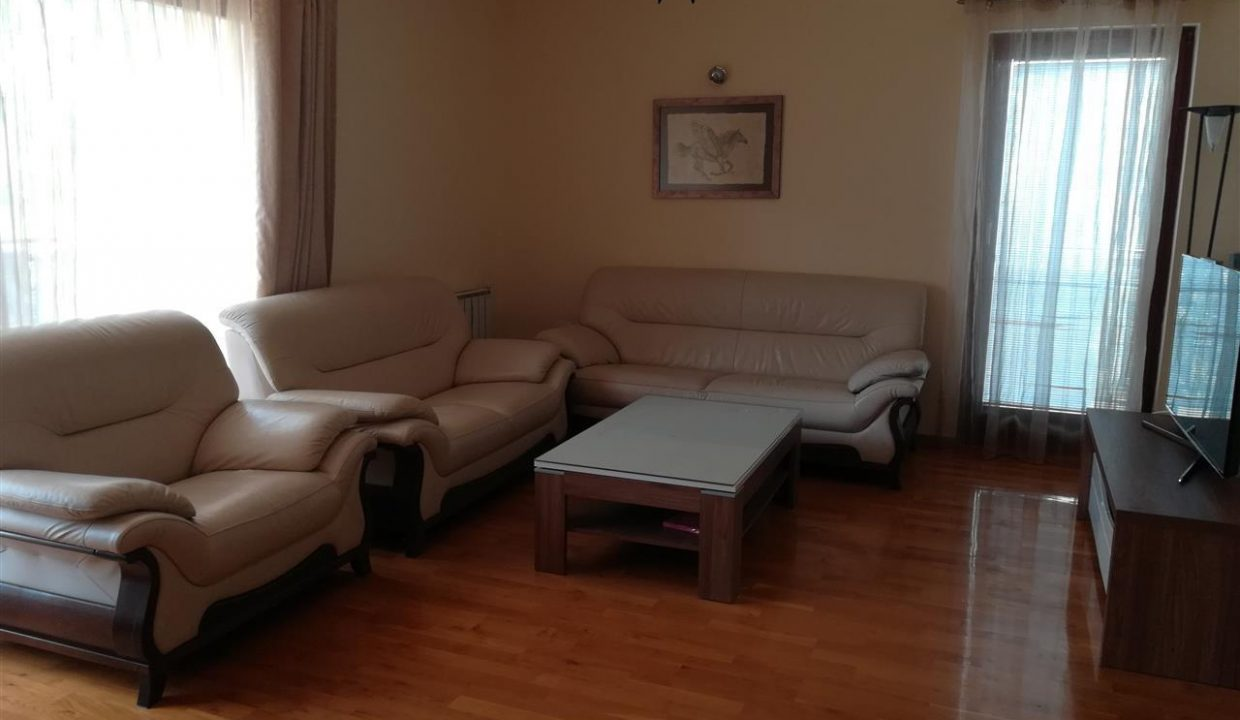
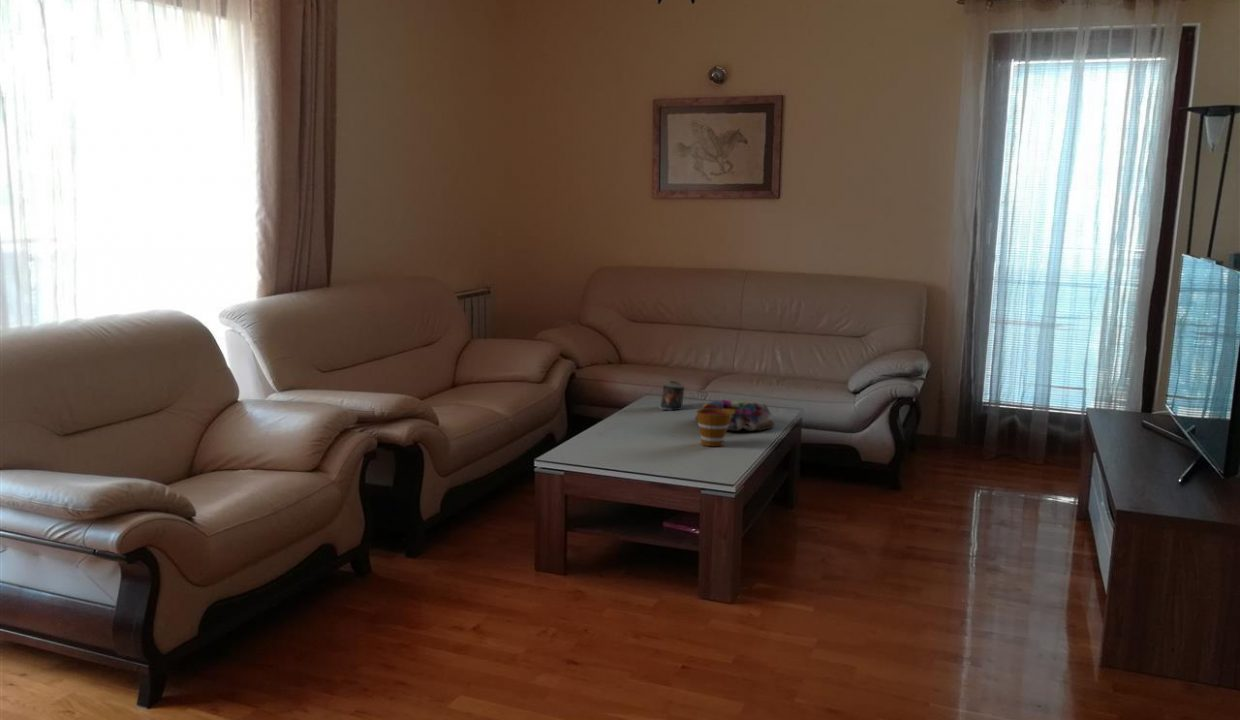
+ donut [694,399,776,432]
+ candle [658,380,686,411]
+ cup [696,408,731,447]
